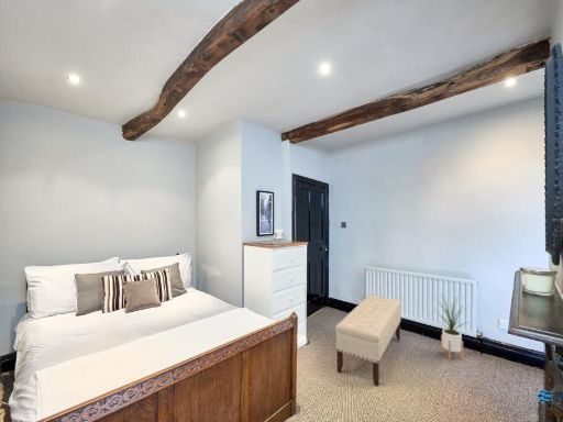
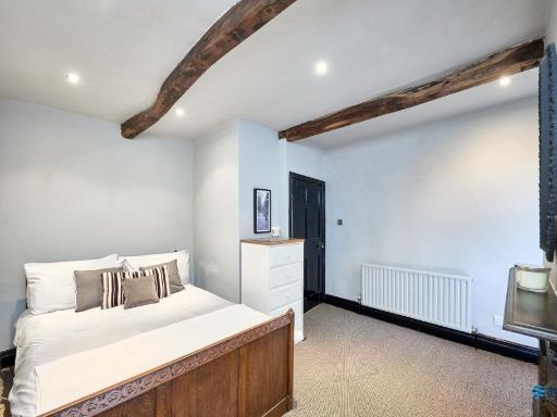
- house plant [433,295,471,360]
- bench [334,295,402,388]
